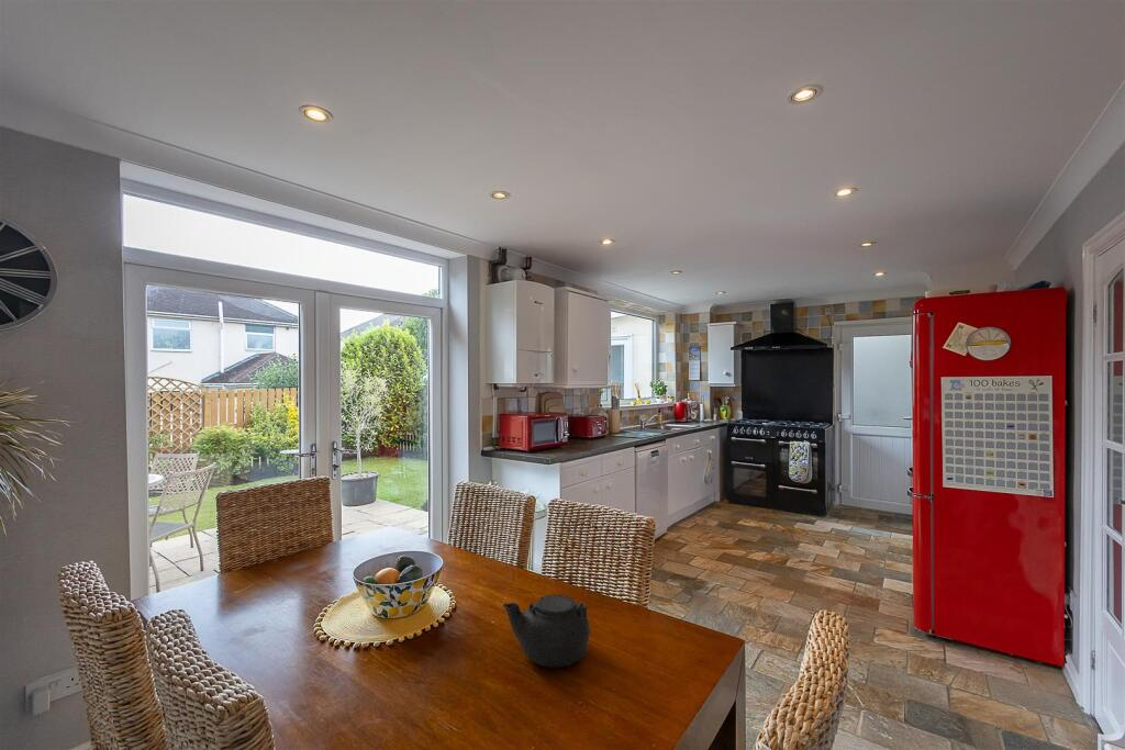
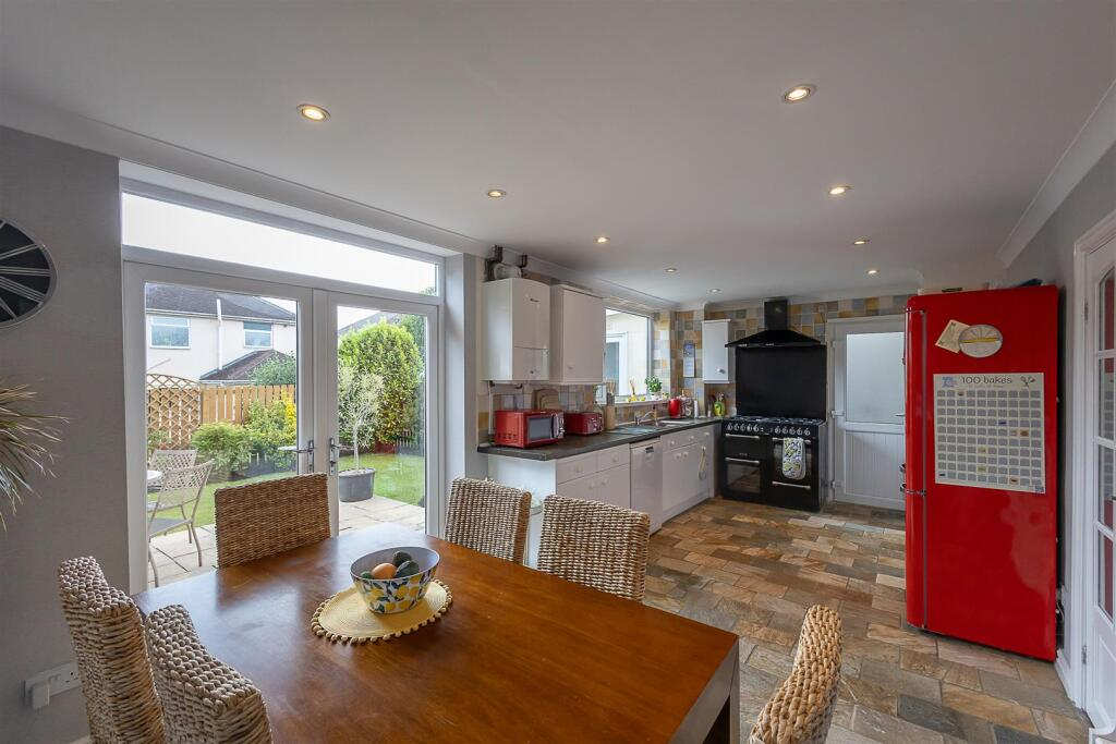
- teapot [502,594,591,669]
